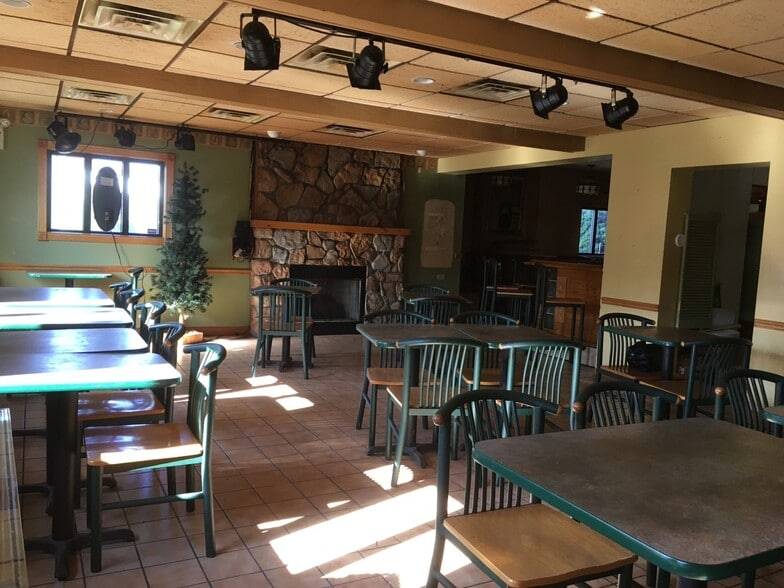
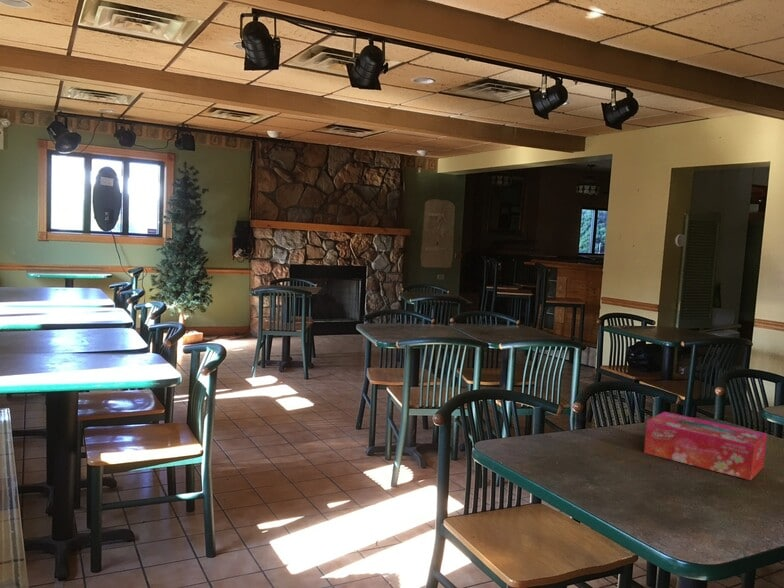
+ tissue box [643,411,768,481]
